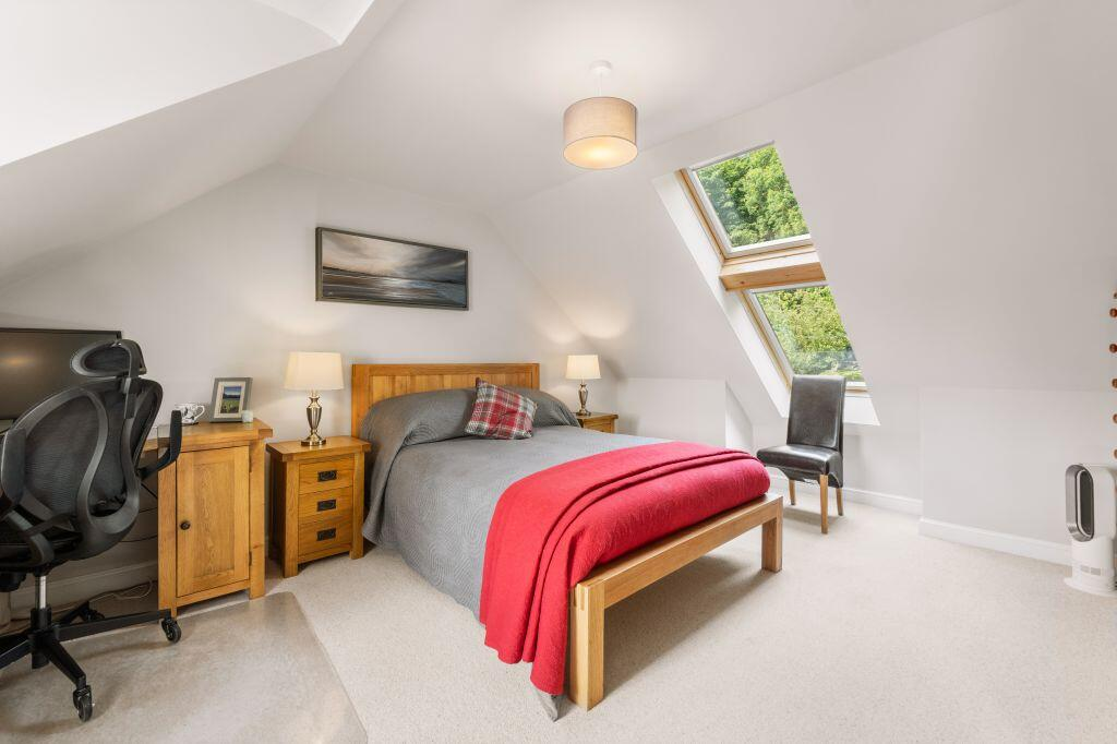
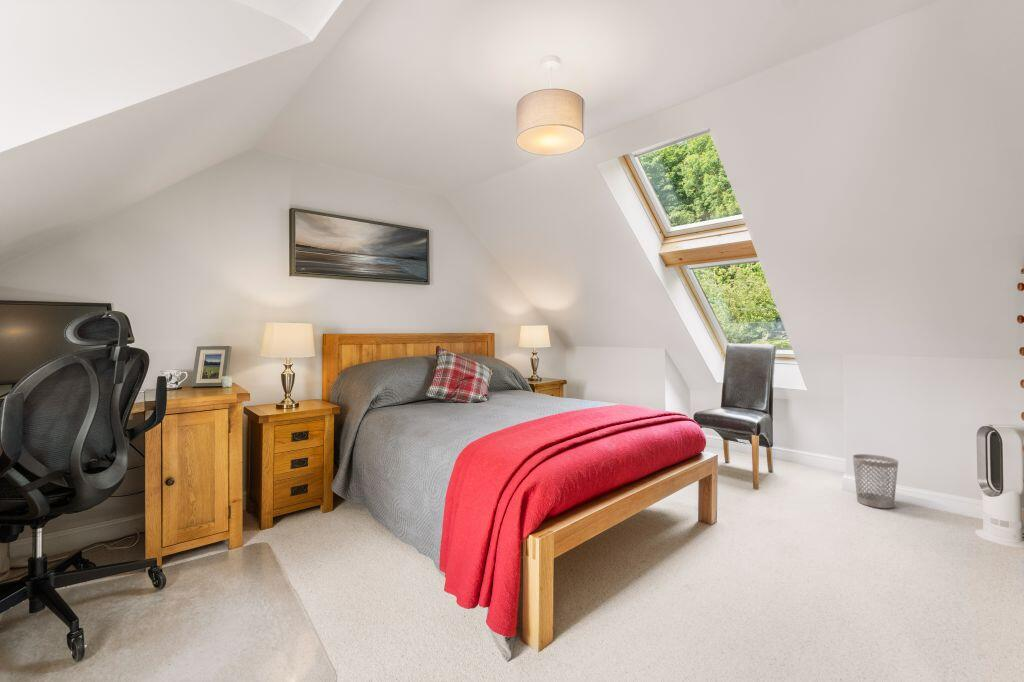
+ wastebasket [852,453,899,509]
